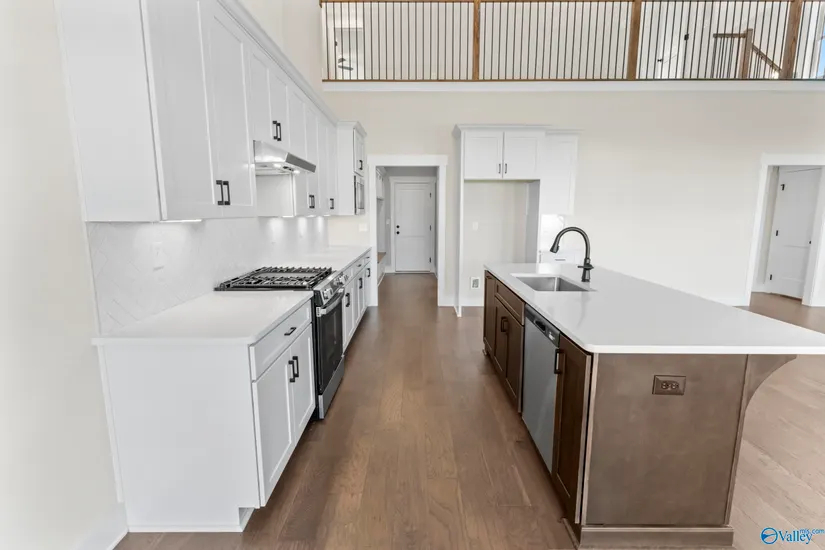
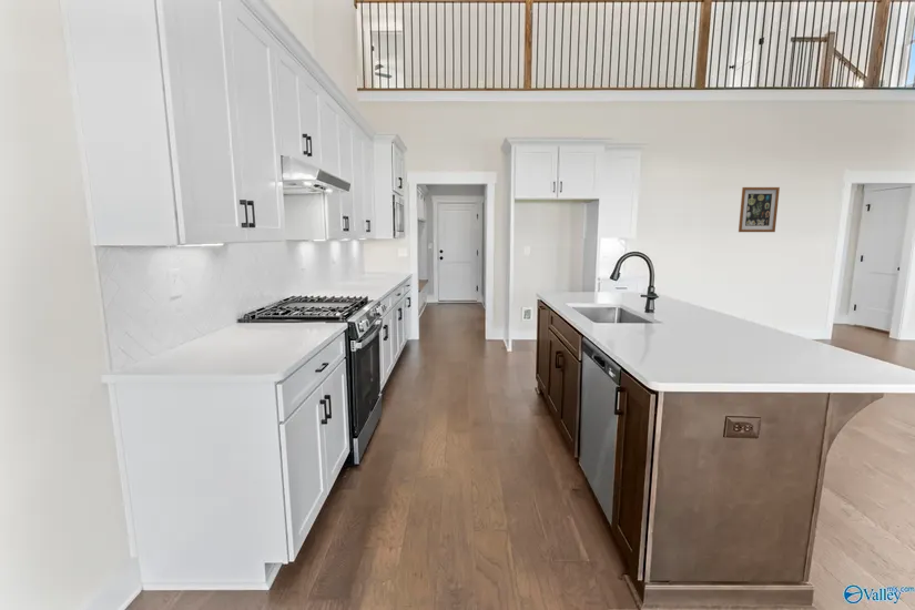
+ wall art [738,186,781,233]
